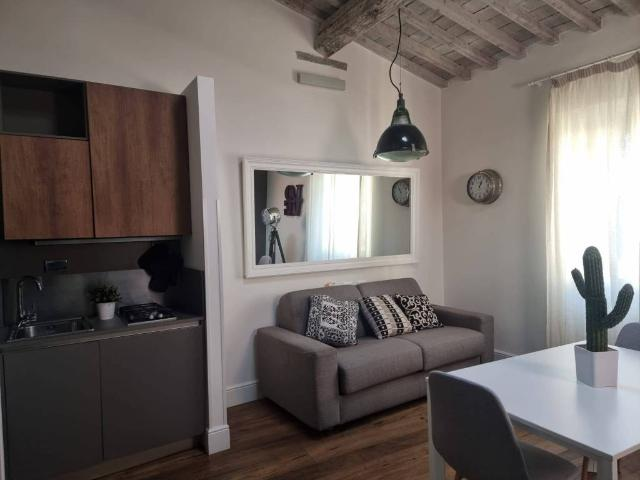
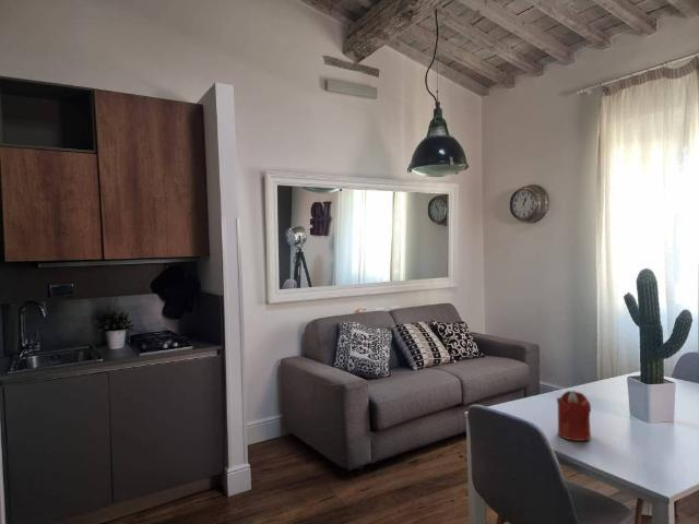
+ candle [556,390,592,442]
